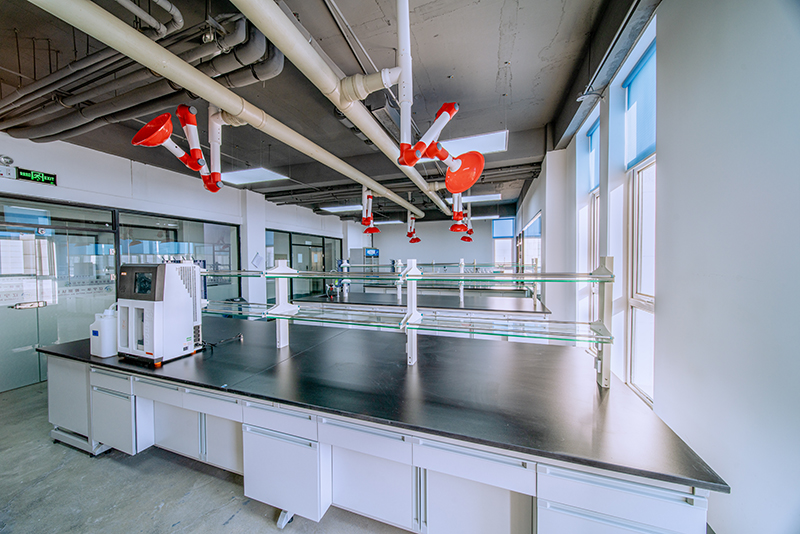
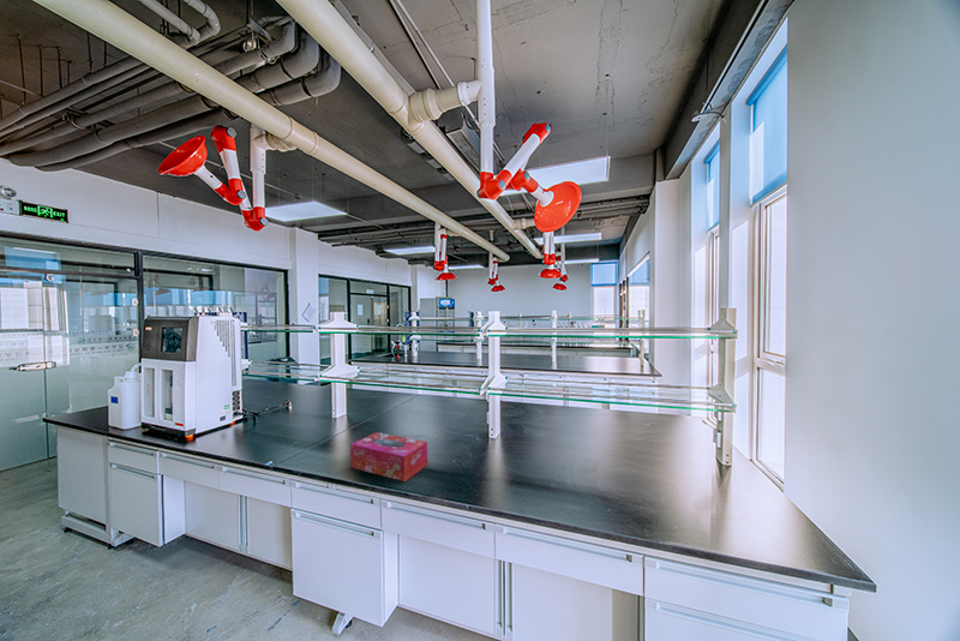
+ tissue box [349,431,428,483]
